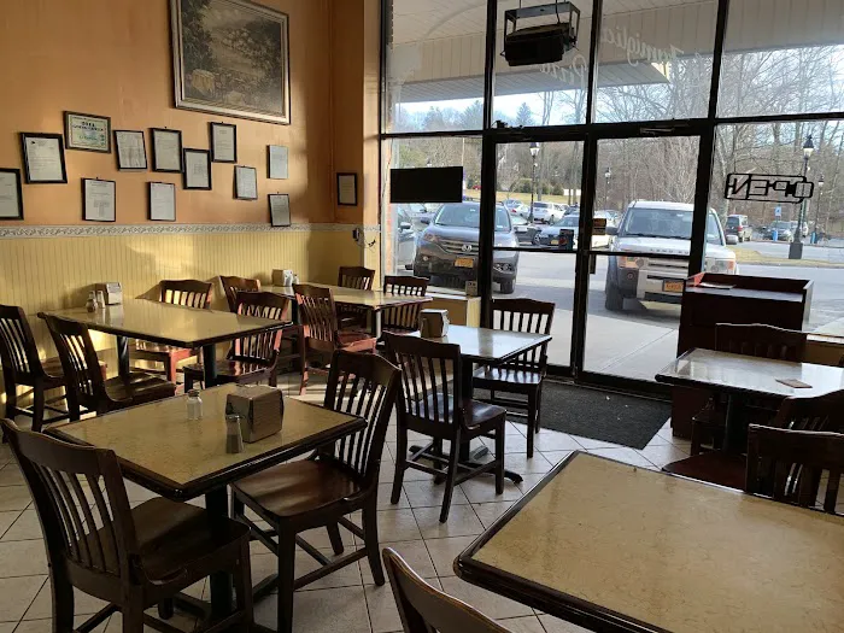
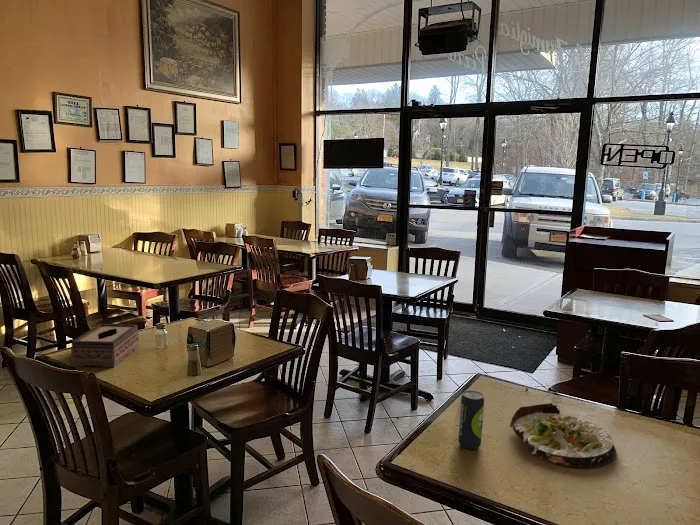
+ beverage can [457,389,485,450]
+ tissue box [70,323,140,368]
+ salad plate [508,402,617,469]
